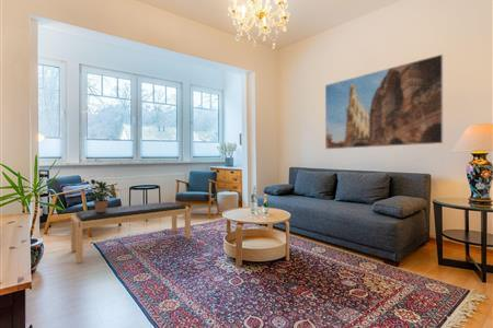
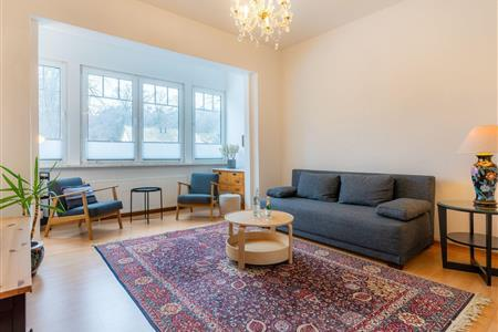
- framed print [324,54,444,150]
- bench [70,201,192,263]
- potted plant [84,178,119,212]
